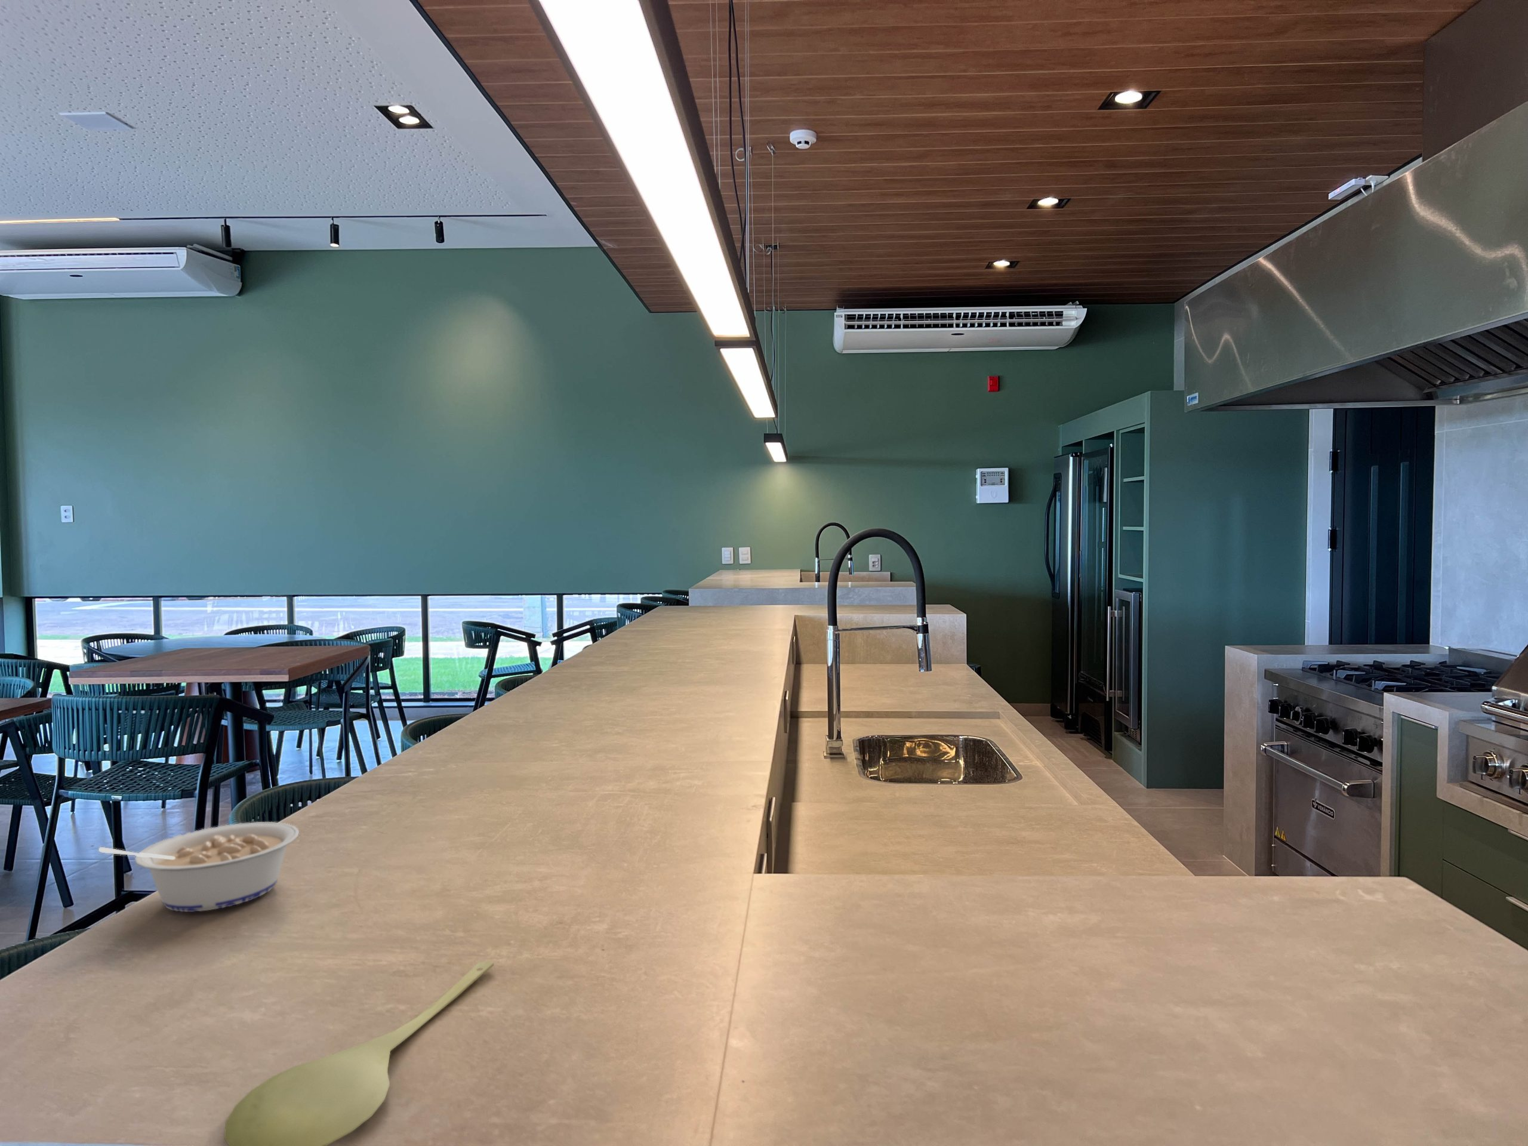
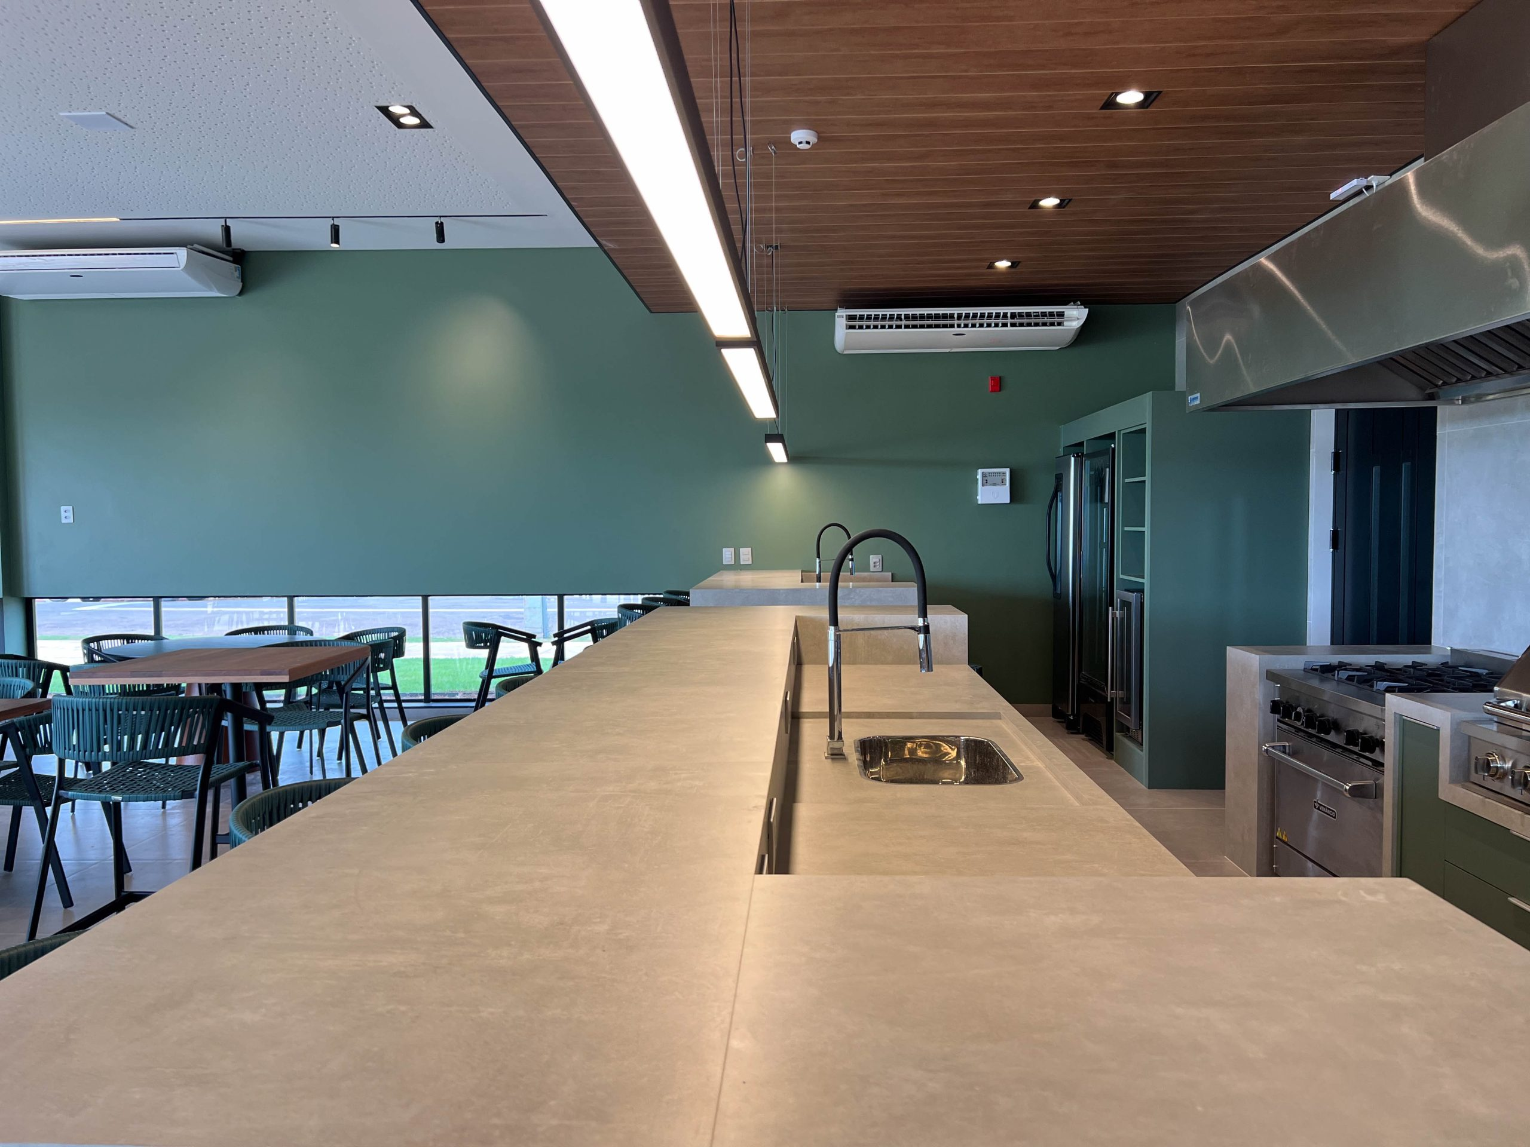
- spoon [224,961,494,1146]
- legume [97,822,300,912]
